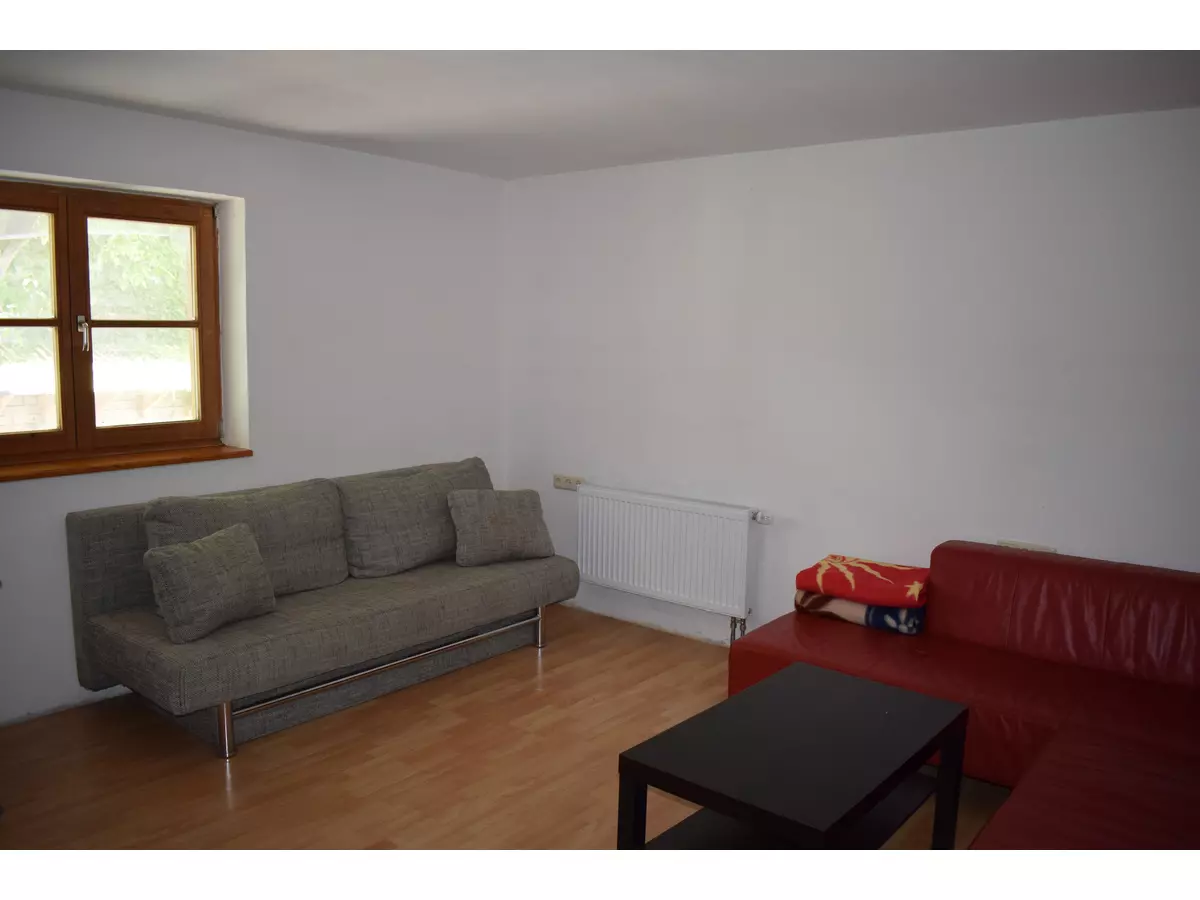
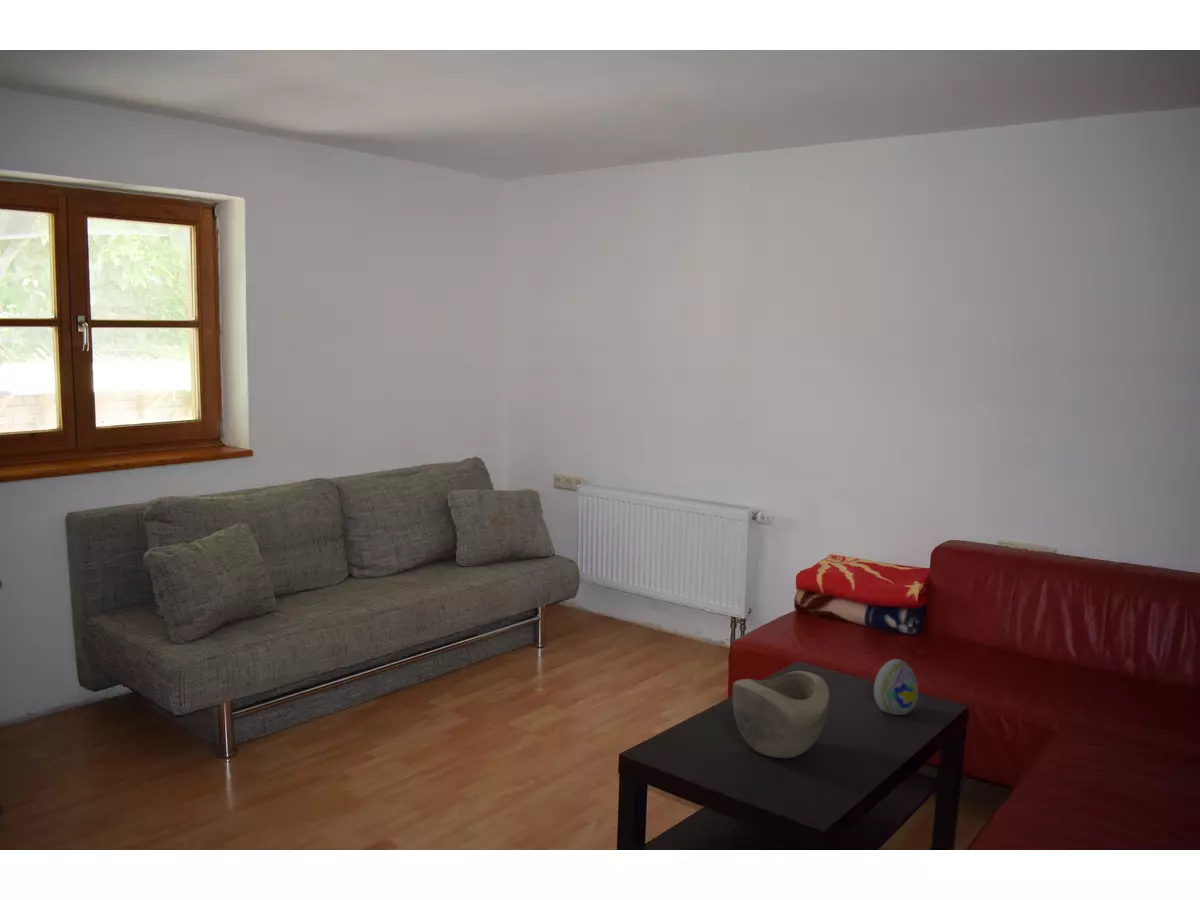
+ decorative egg [873,658,919,716]
+ decorative bowl [731,670,831,759]
